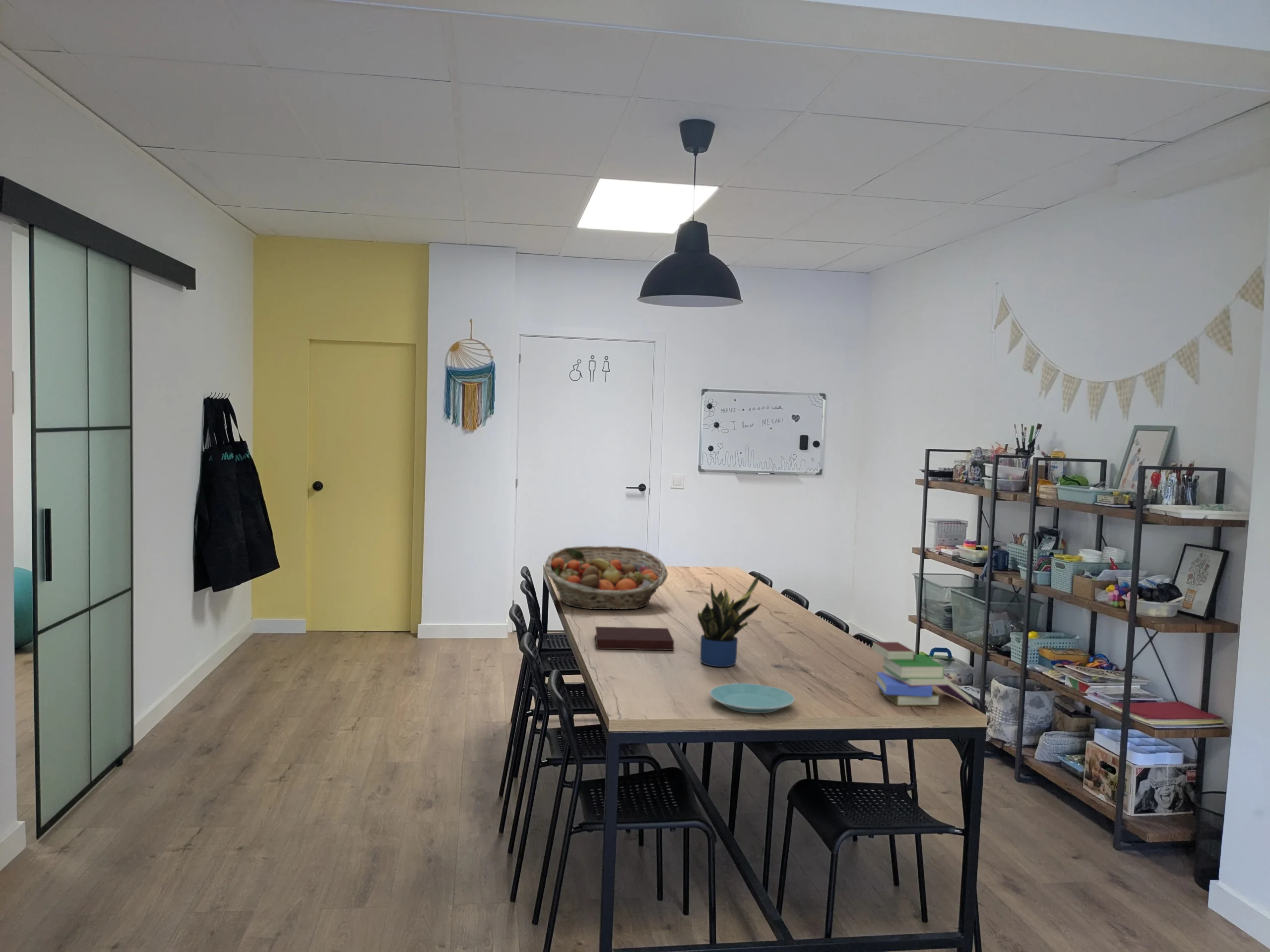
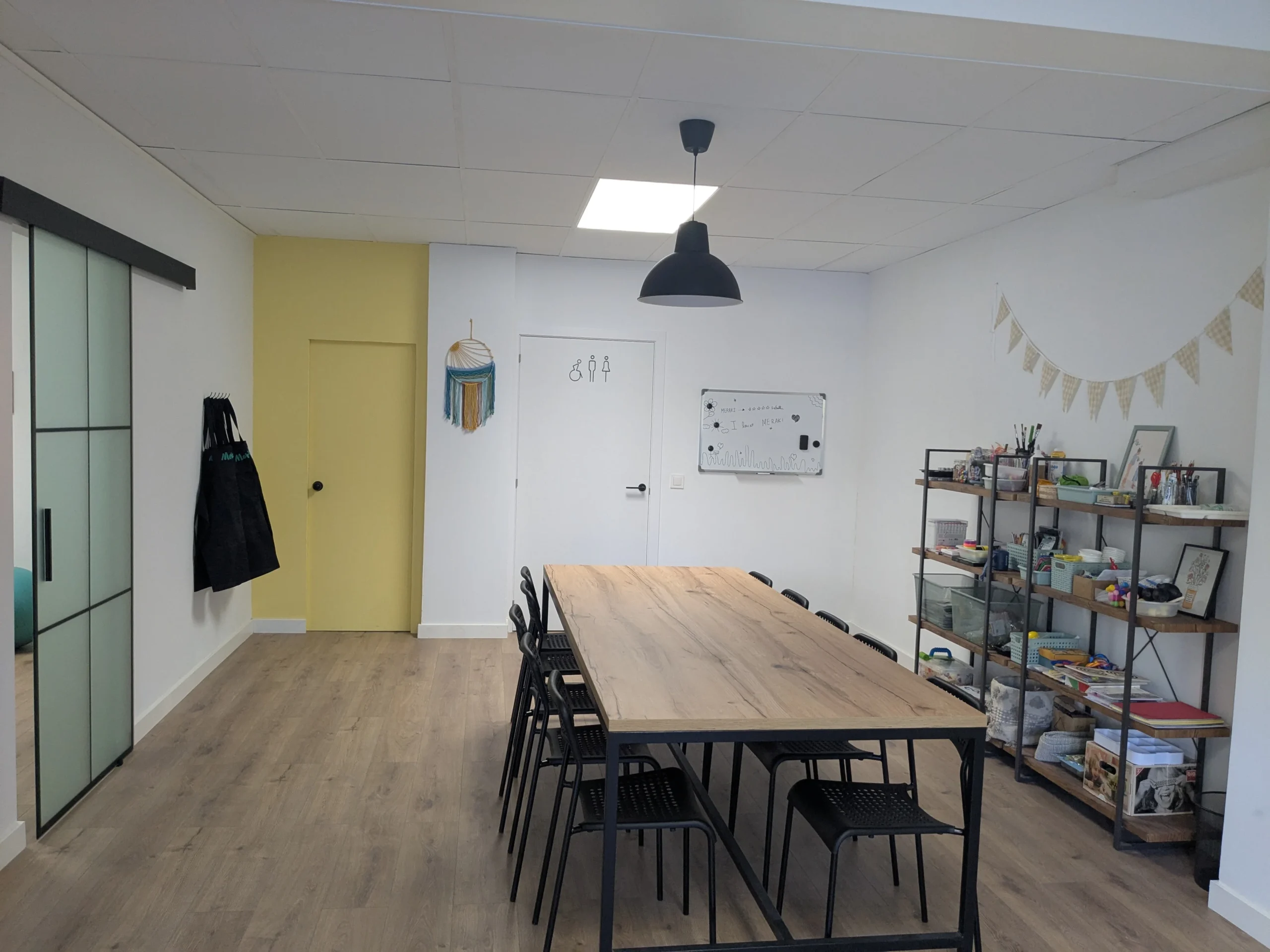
- fruit basket [544,545,668,610]
- notebook [595,626,675,651]
- potted plant [697,572,762,667]
- plate [709,683,795,714]
- book [872,641,974,707]
